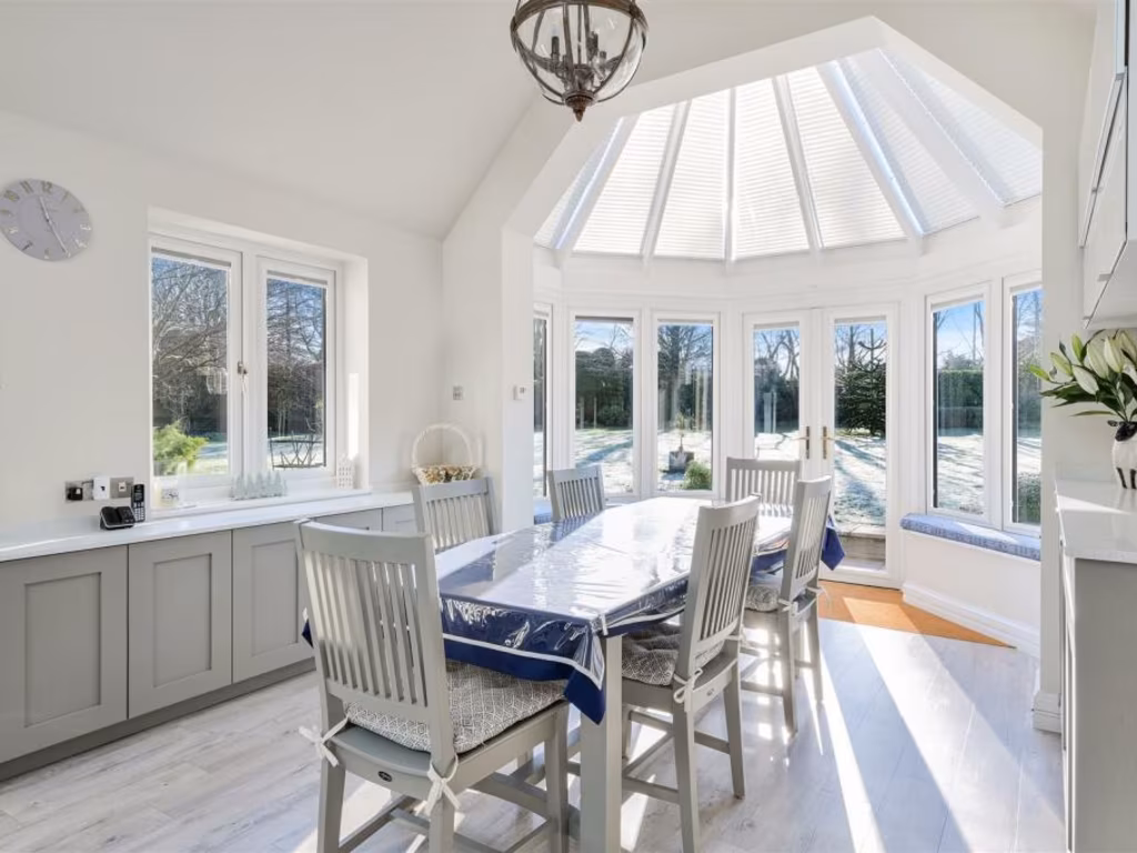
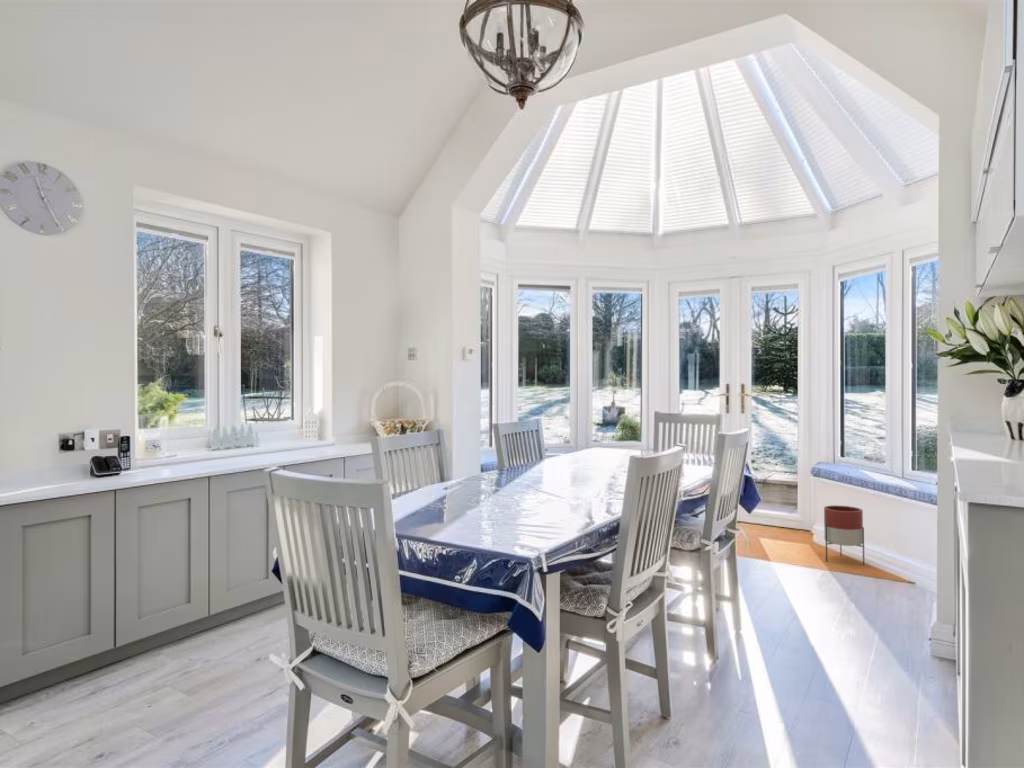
+ planter [823,504,865,566]
